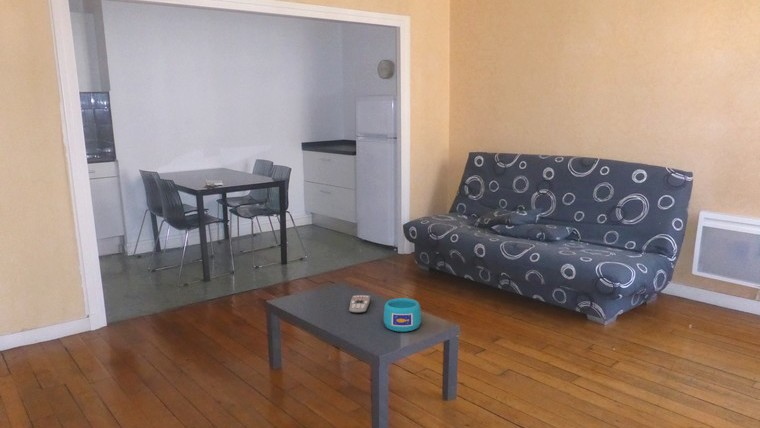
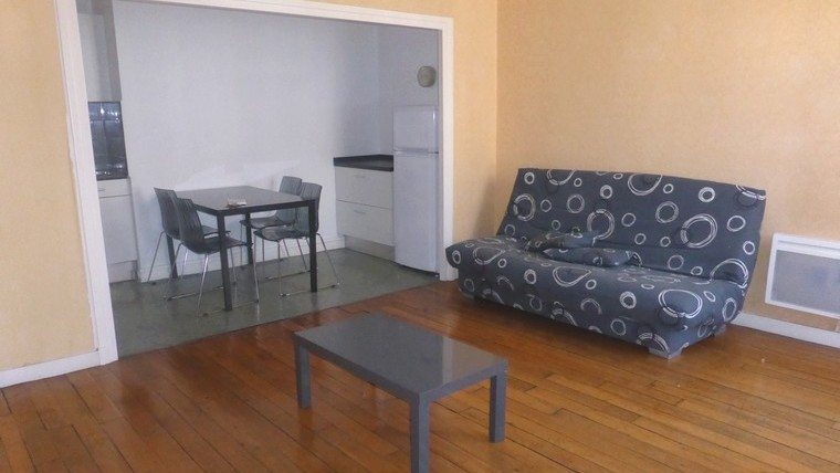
- remote control [348,294,371,314]
- cup [383,297,422,333]
